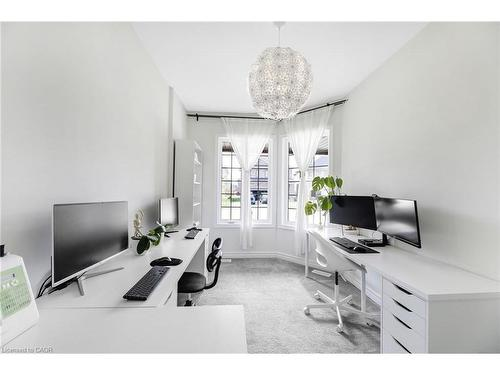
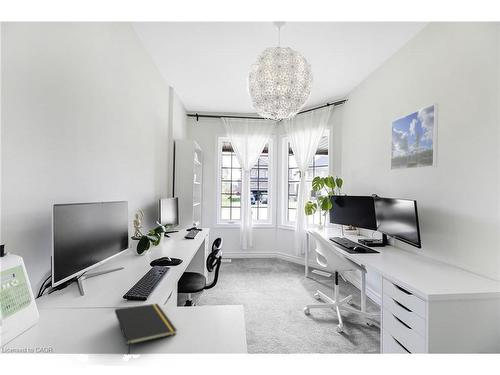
+ notepad [114,303,178,355]
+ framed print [390,103,439,171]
